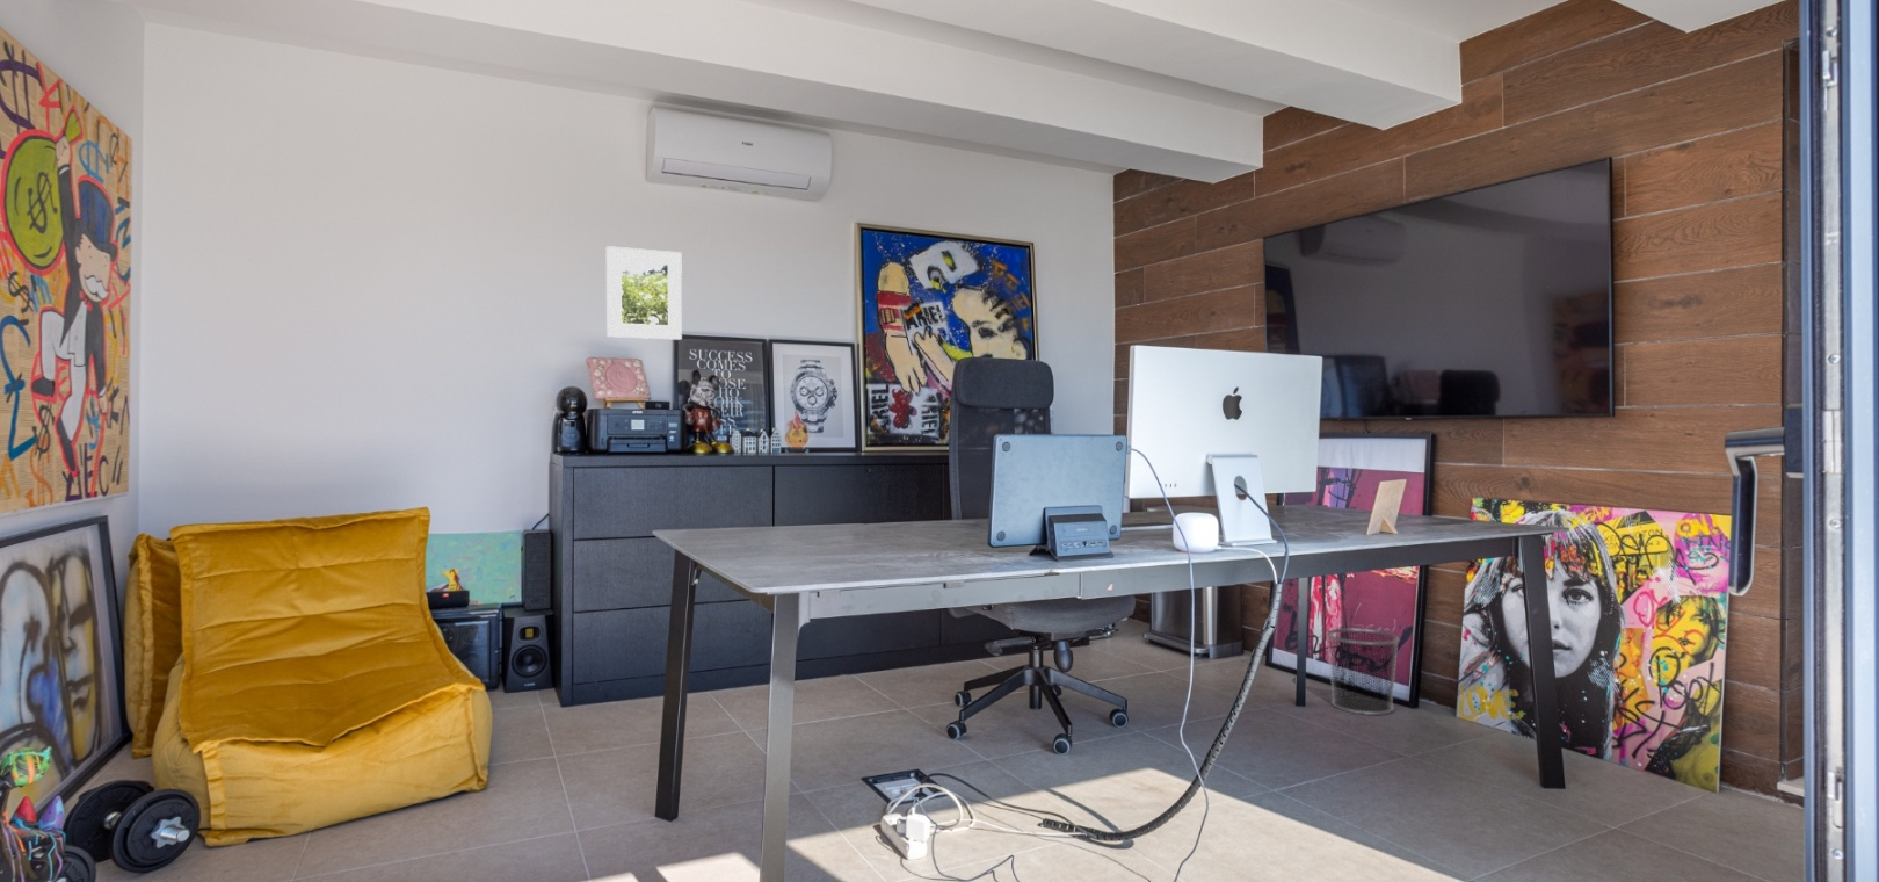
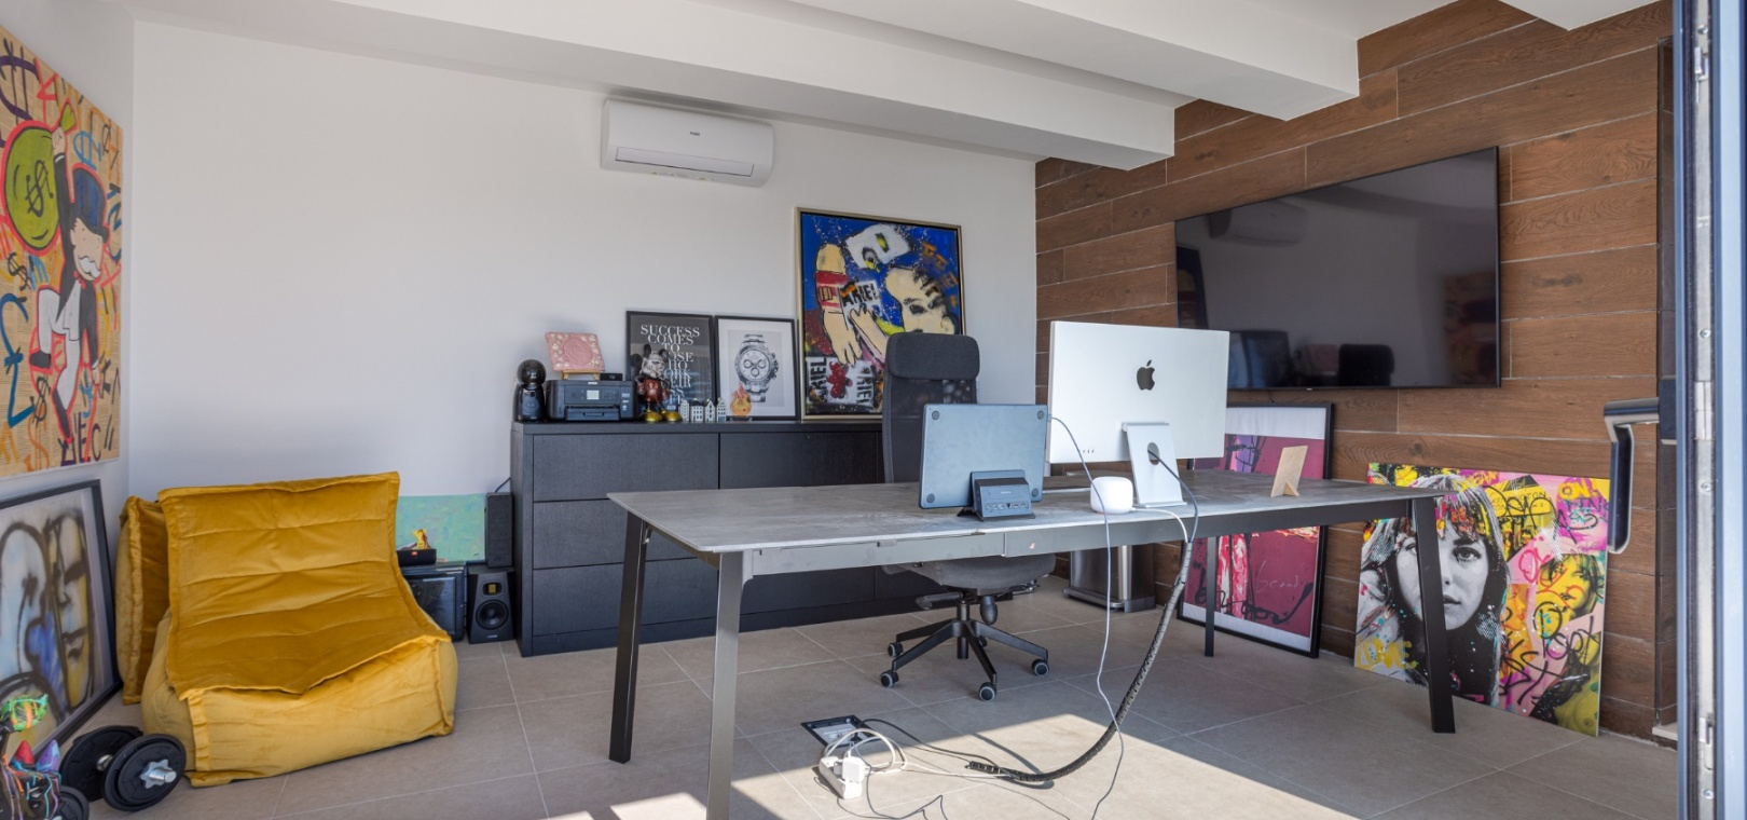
- waste bin [1324,628,1400,717]
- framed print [605,244,683,342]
